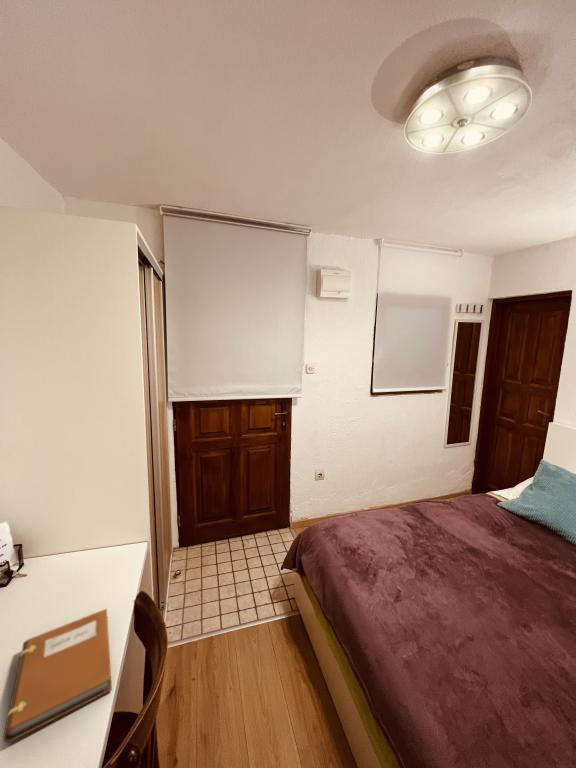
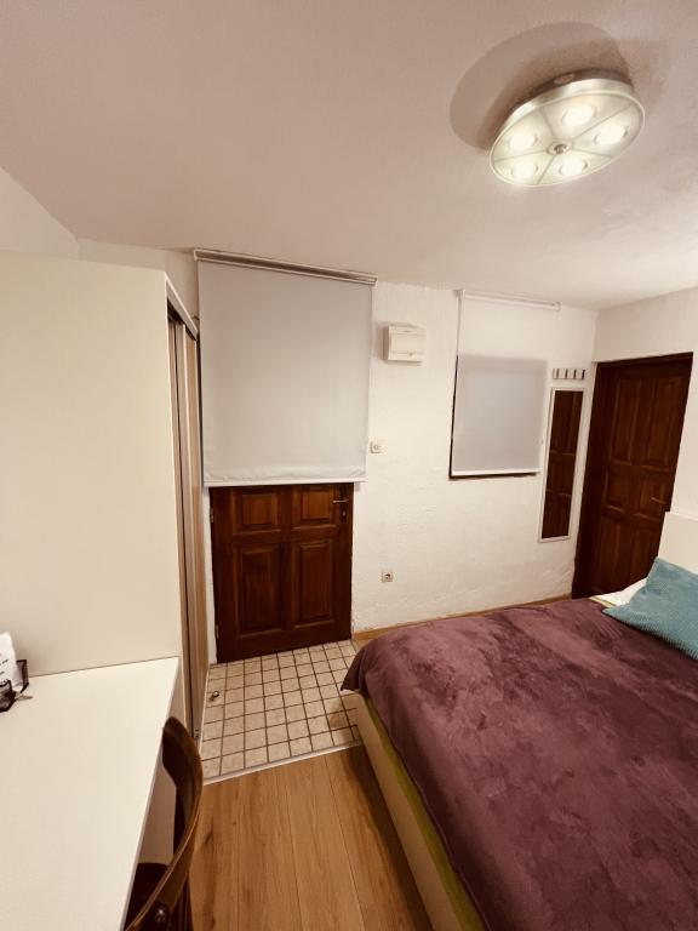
- notebook [2,608,113,744]
